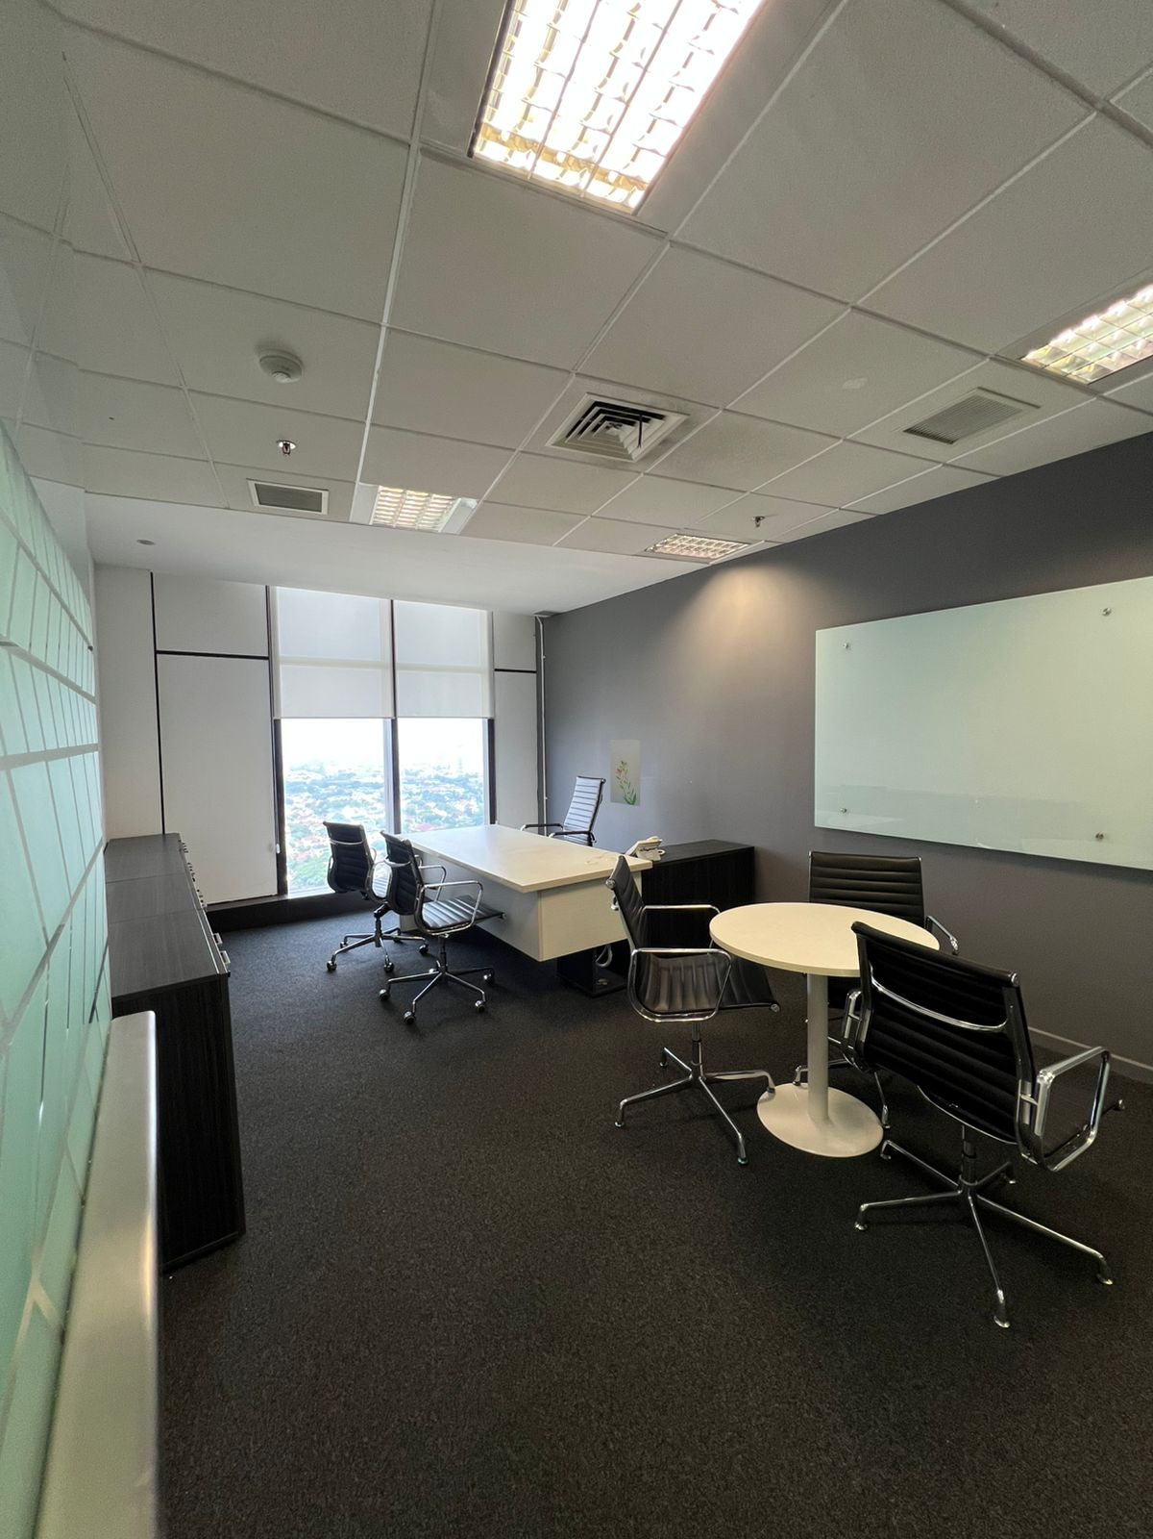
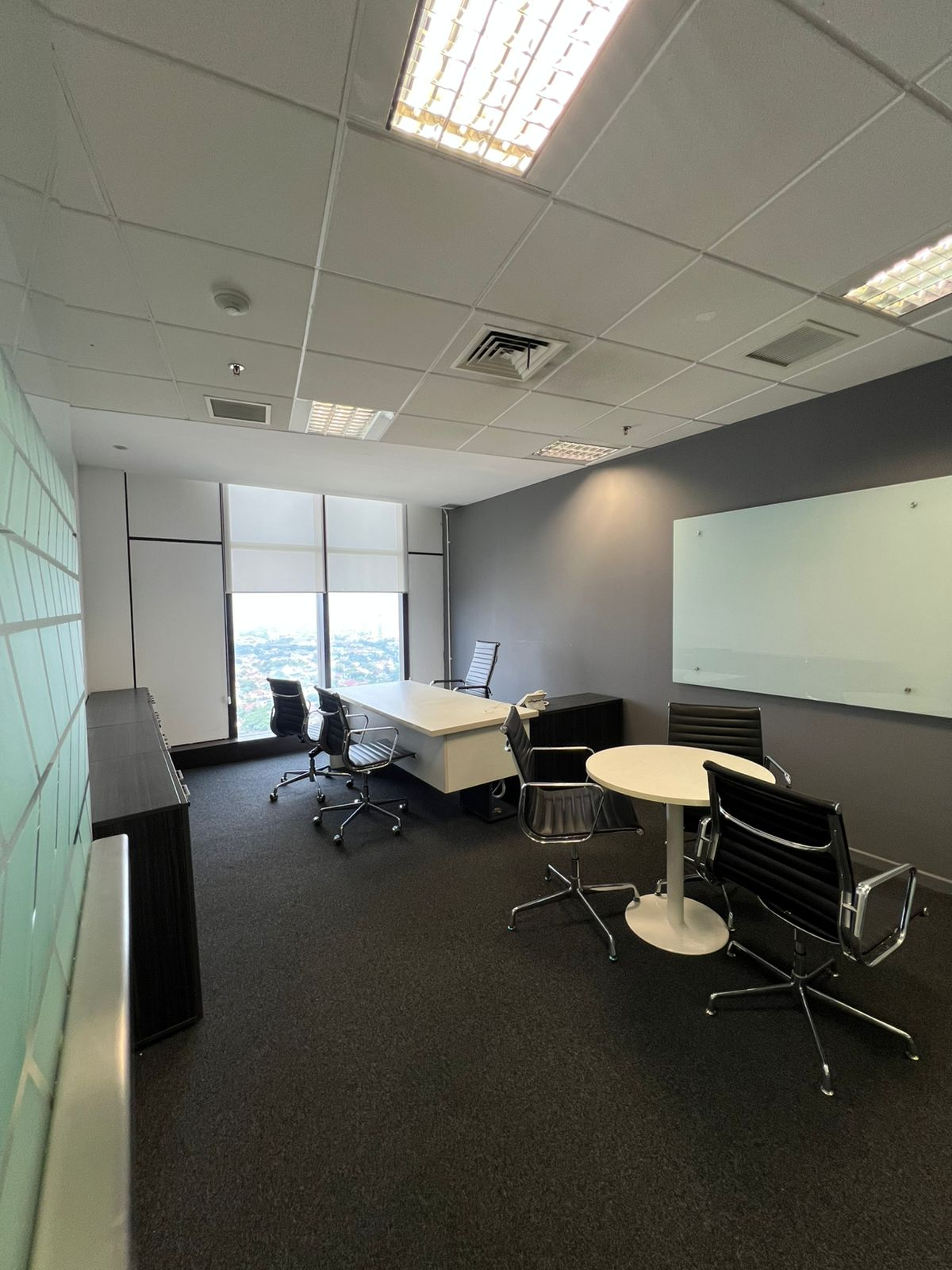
- wall art [609,739,641,807]
